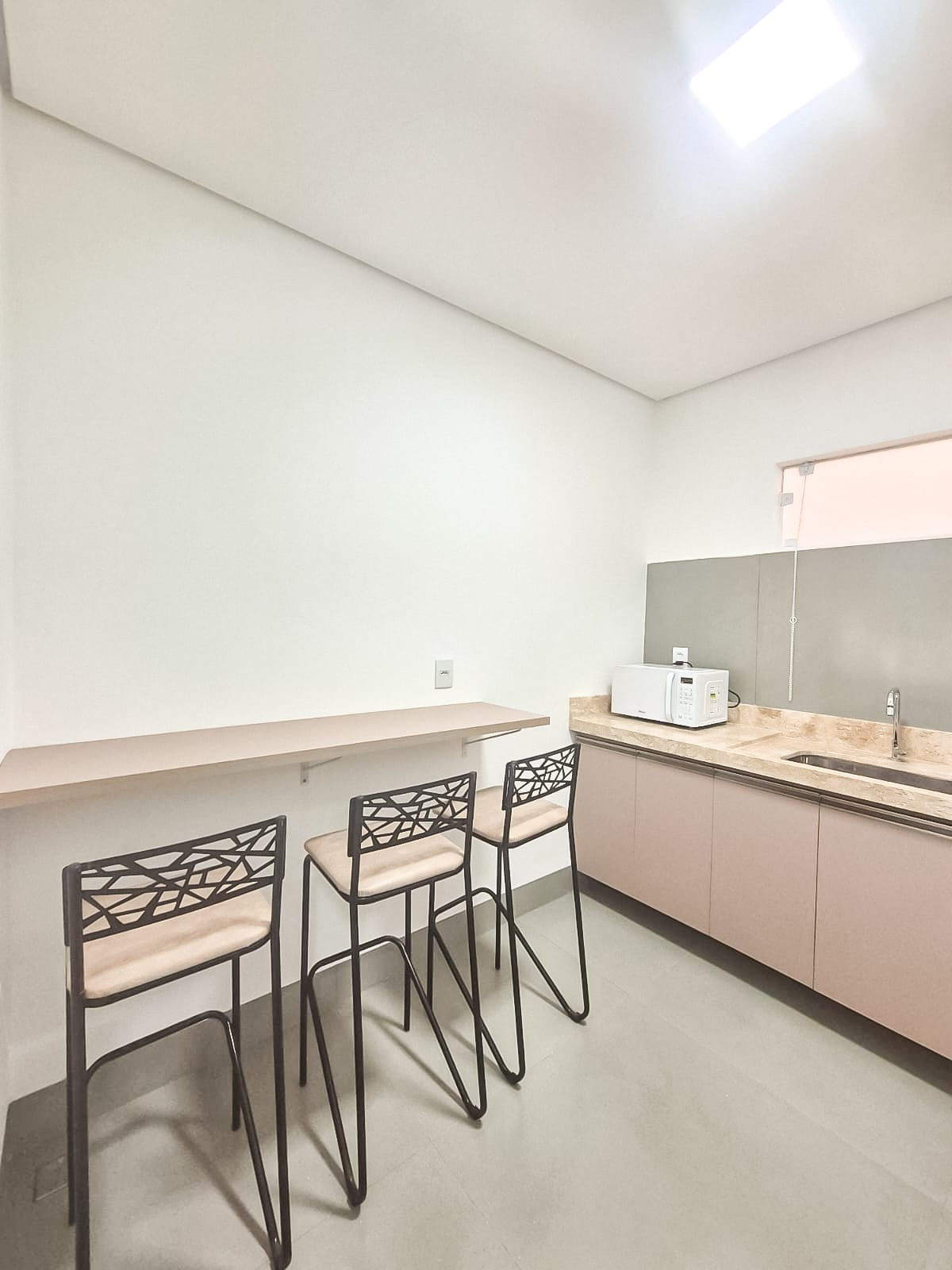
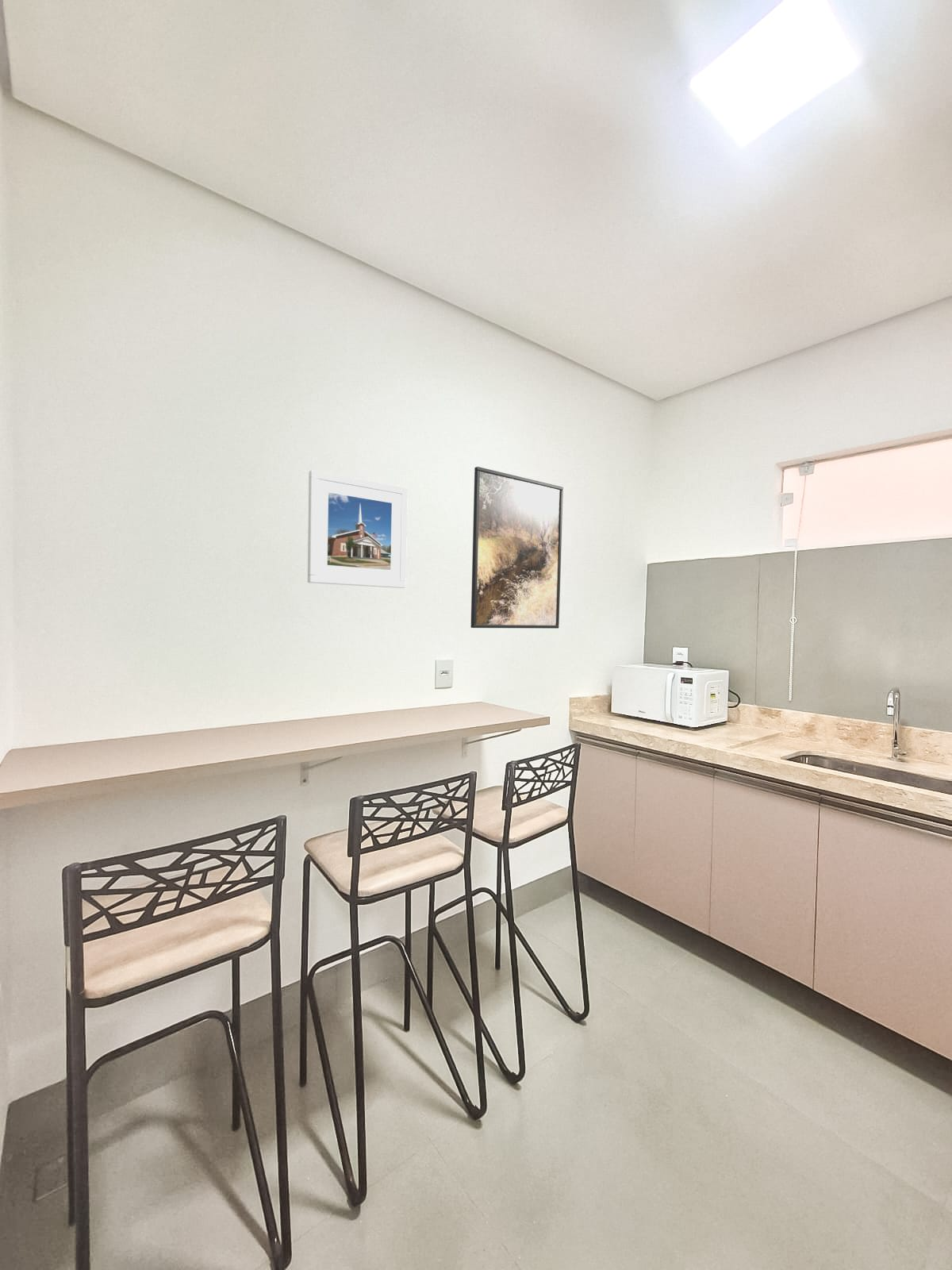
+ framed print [470,466,564,629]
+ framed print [307,469,409,589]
